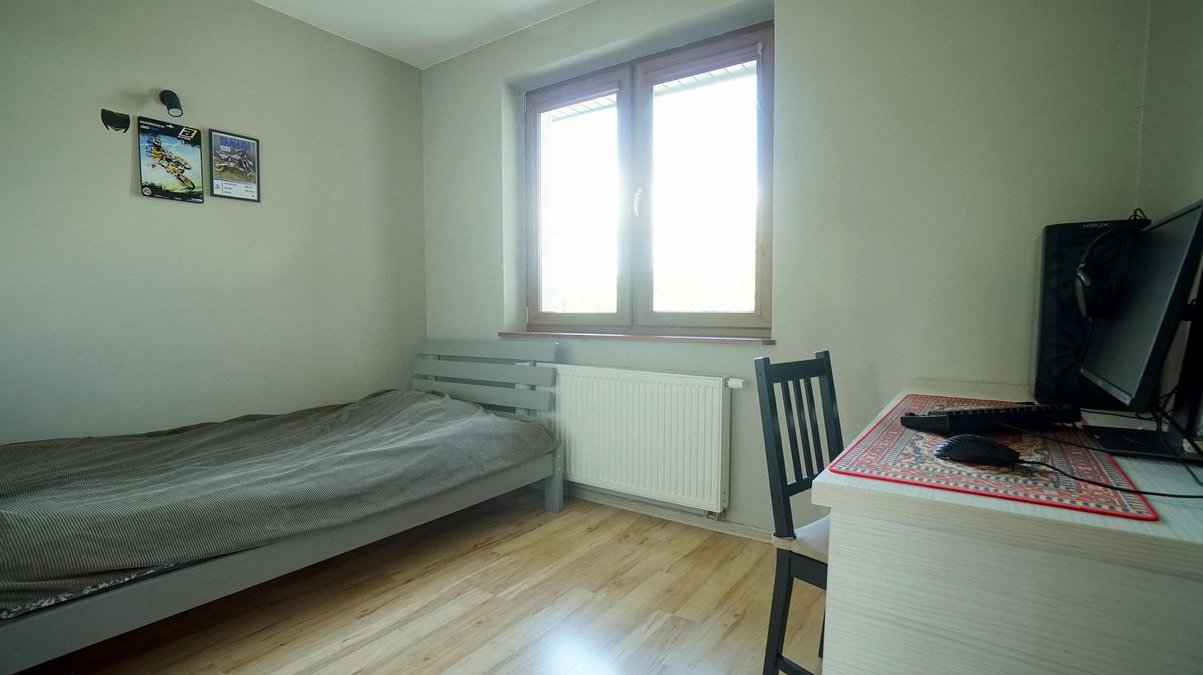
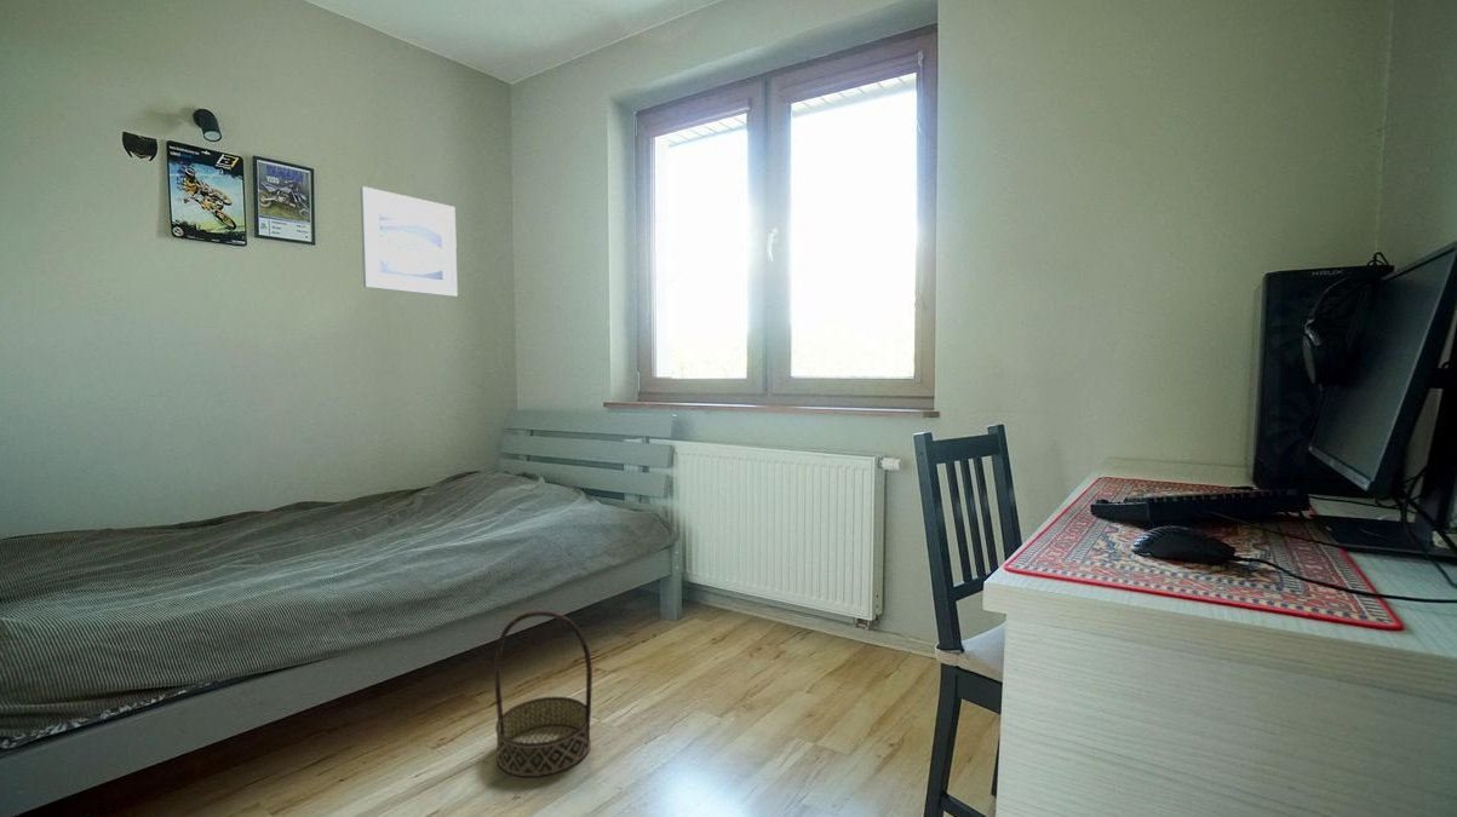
+ basket [493,610,593,778]
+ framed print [360,185,458,298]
